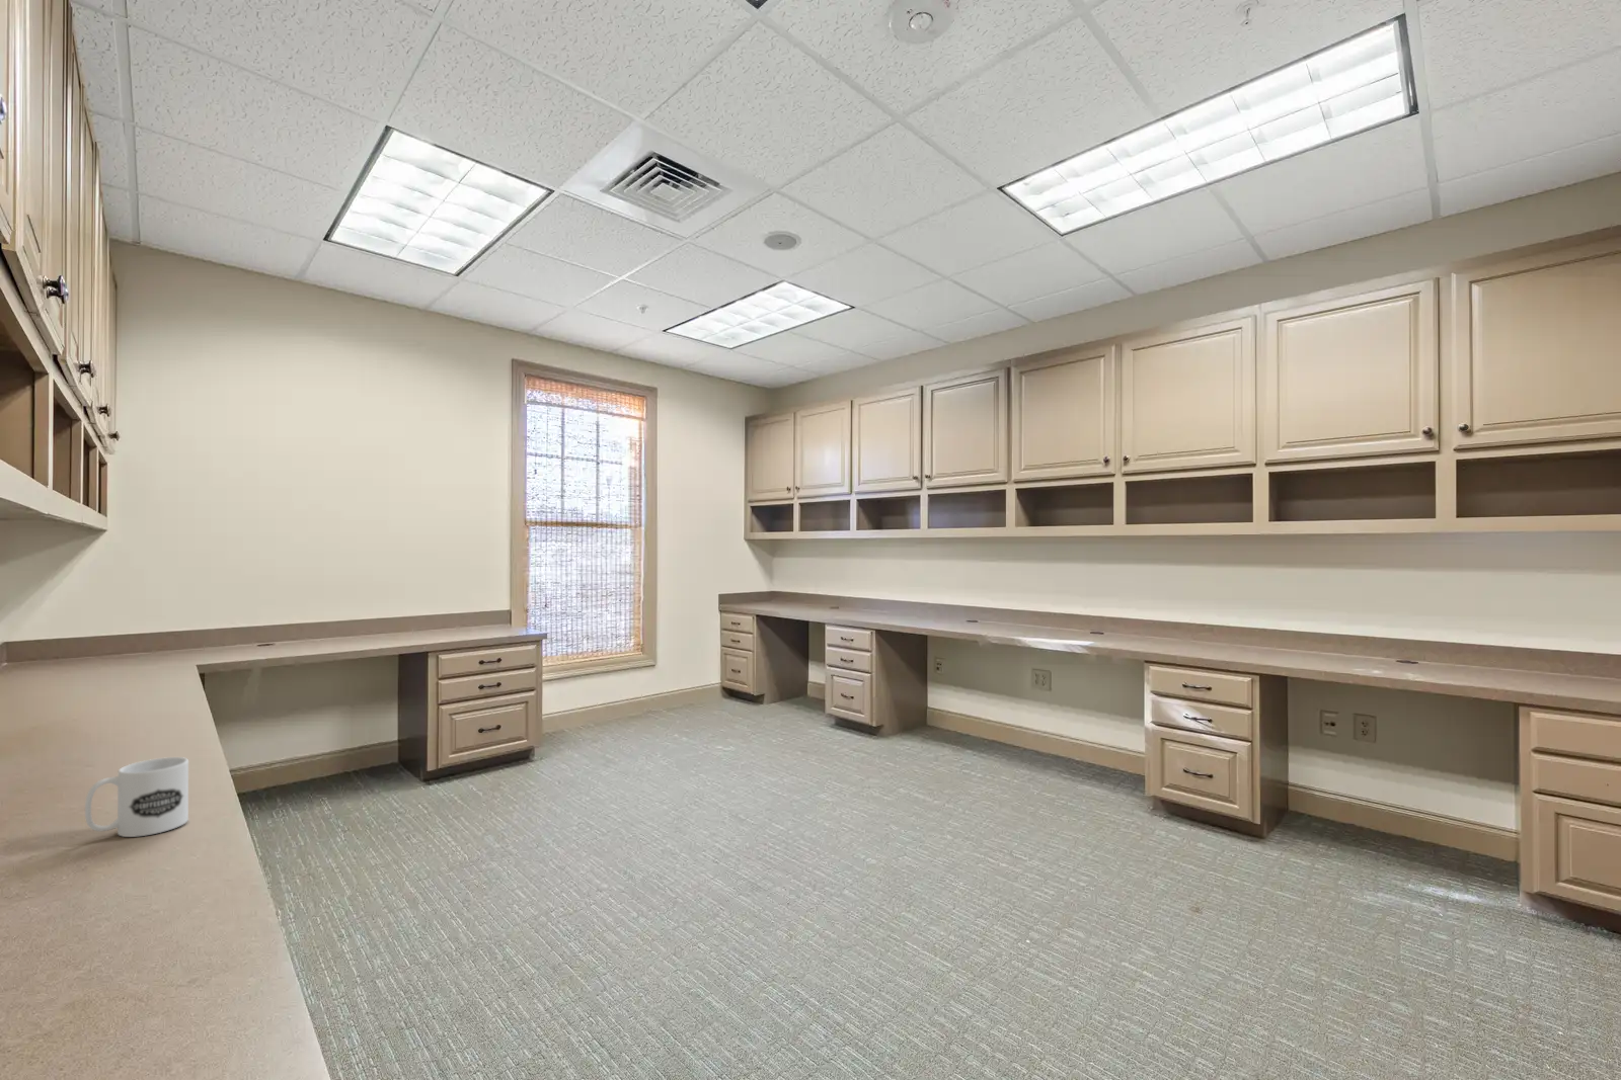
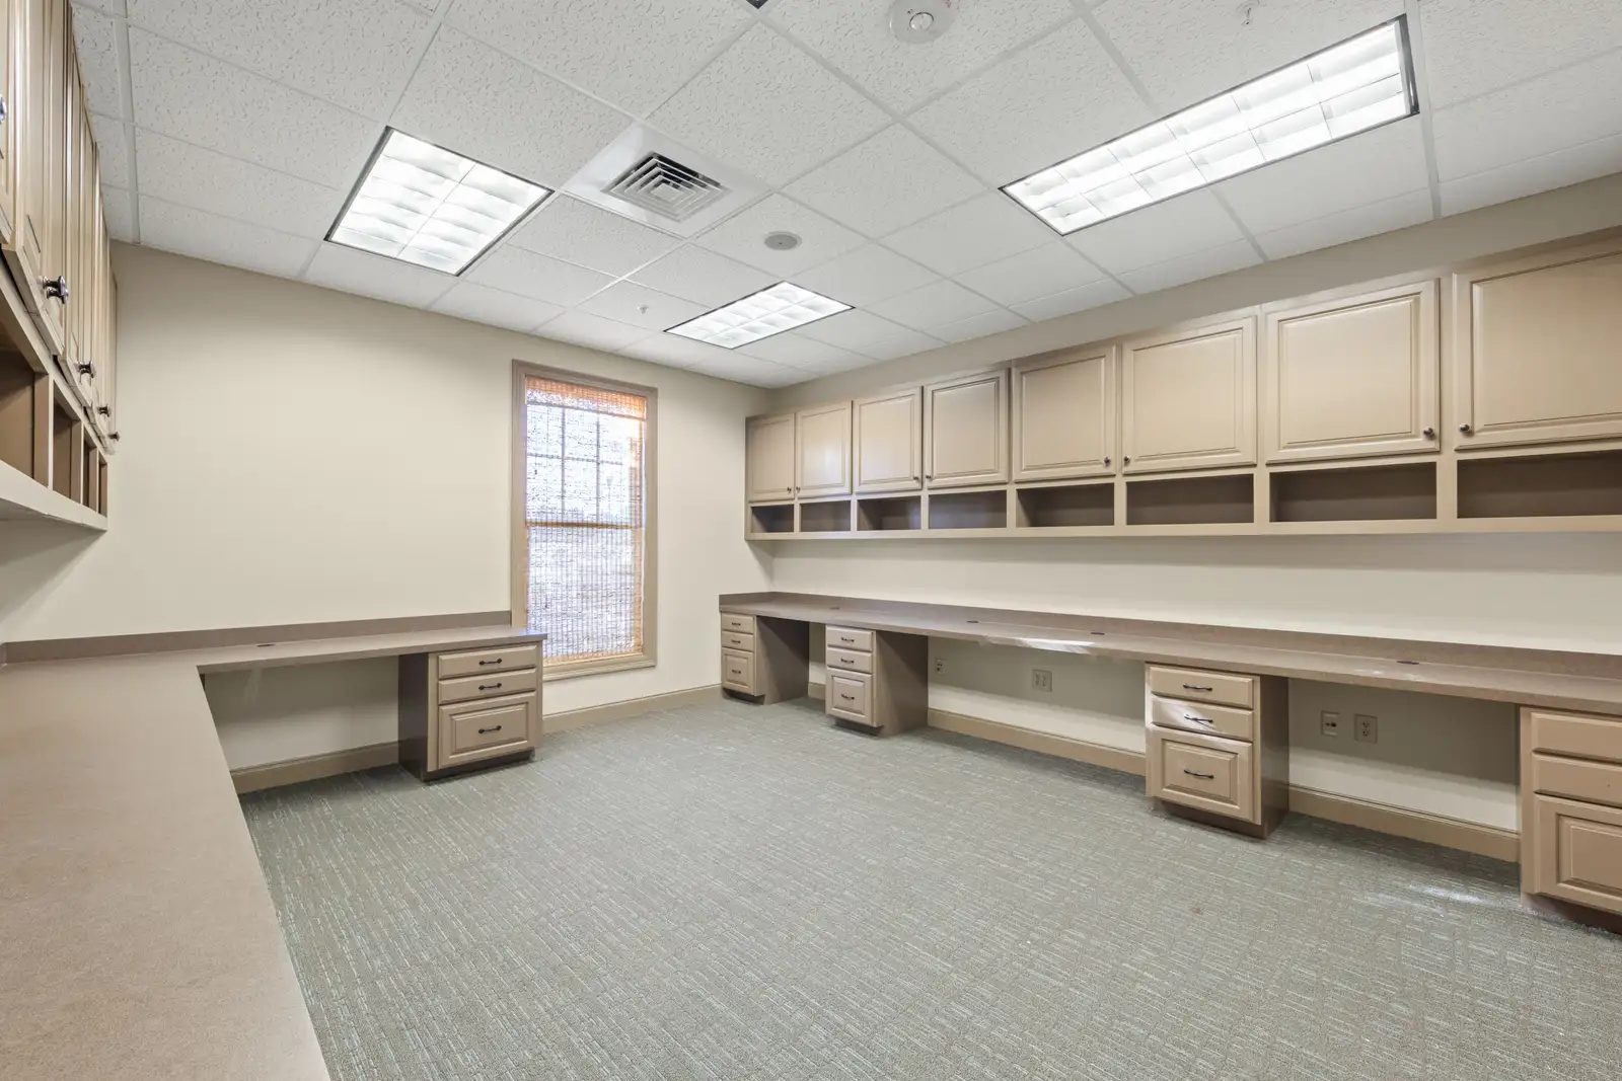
- mug [84,756,189,838]
